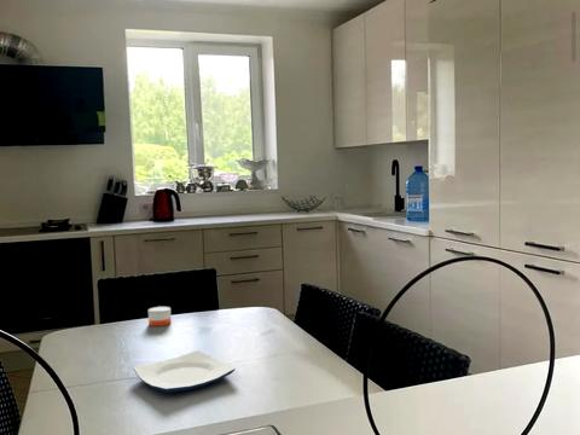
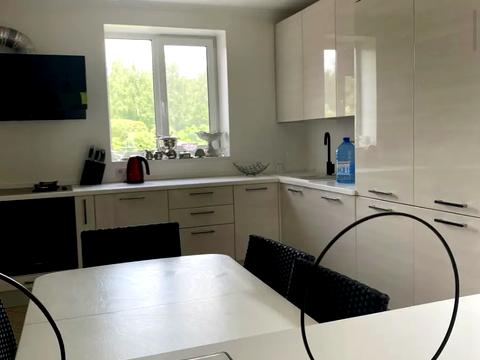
- plate [132,349,236,394]
- candle [147,306,173,327]
